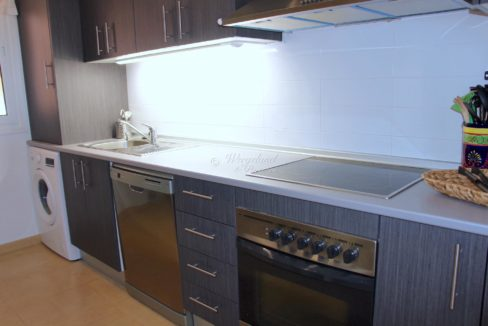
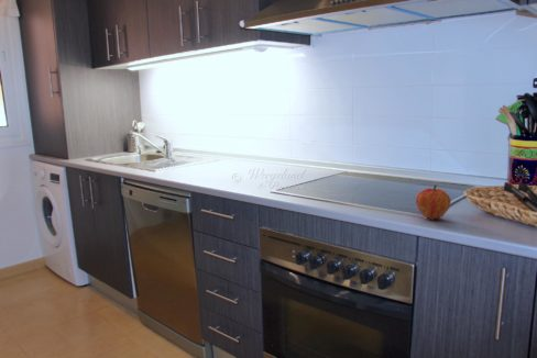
+ fruit [415,183,452,221]
